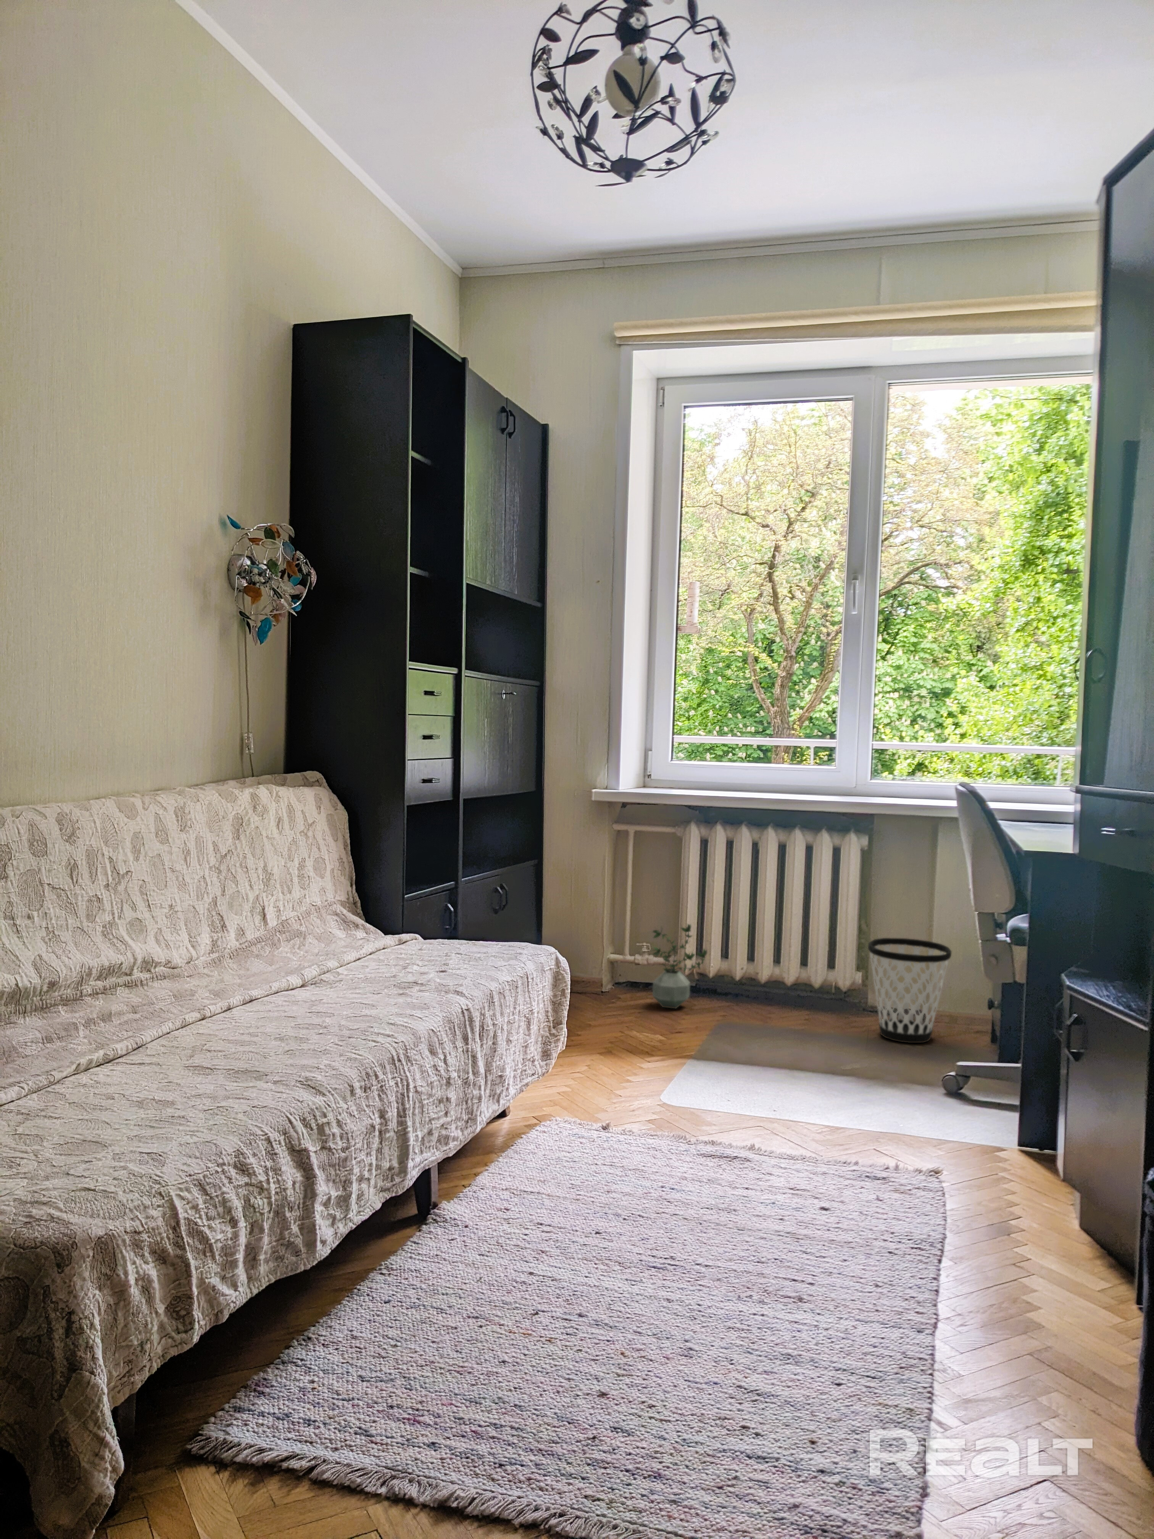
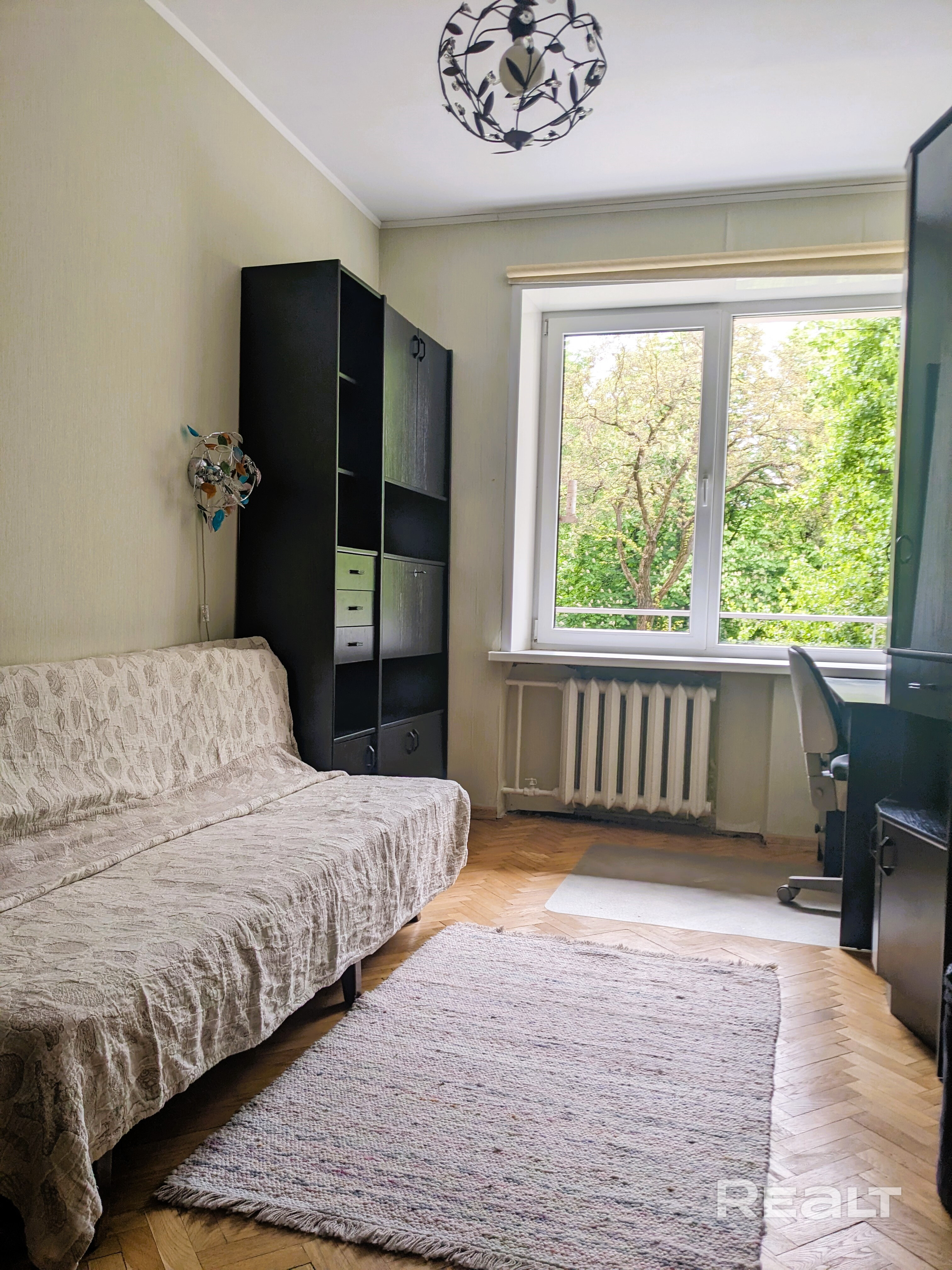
- potted plant [650,923,708,1009]
- wastebasket [868,938,952,1043]
